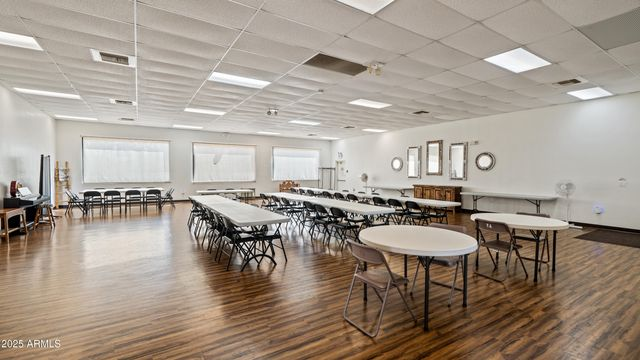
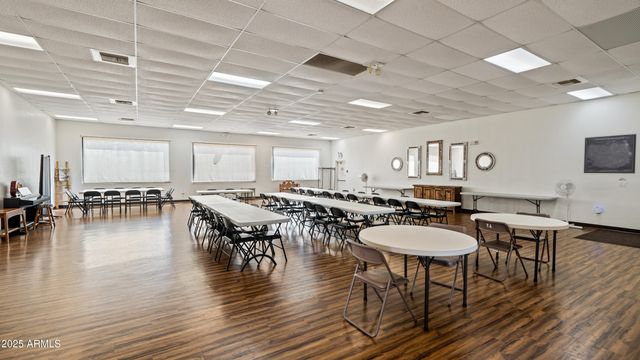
+ wall art [583,133,637,174]
